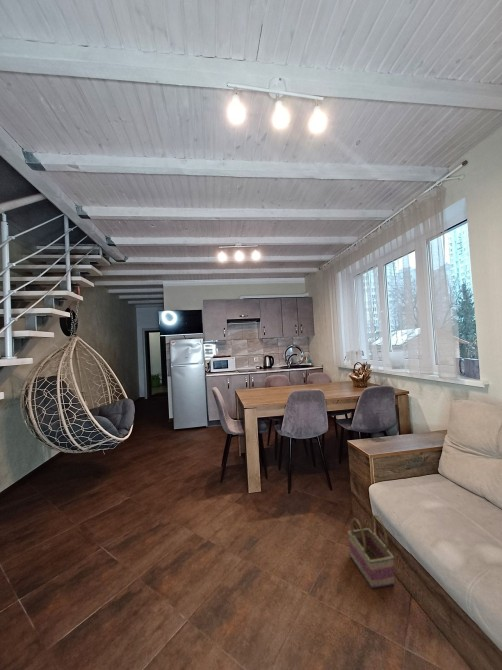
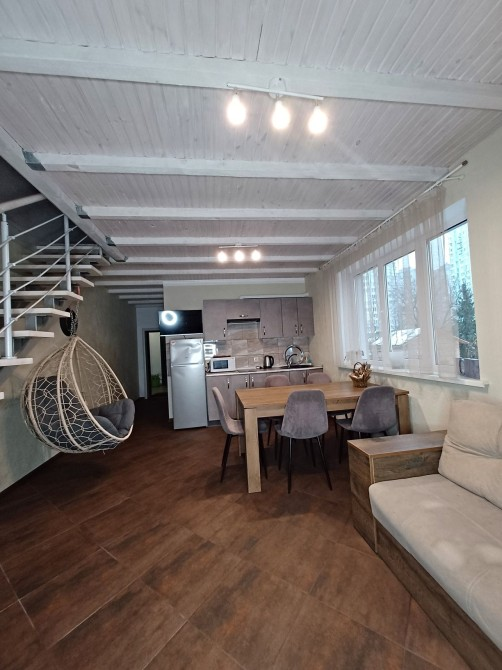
- basket [347,514,395,590]
